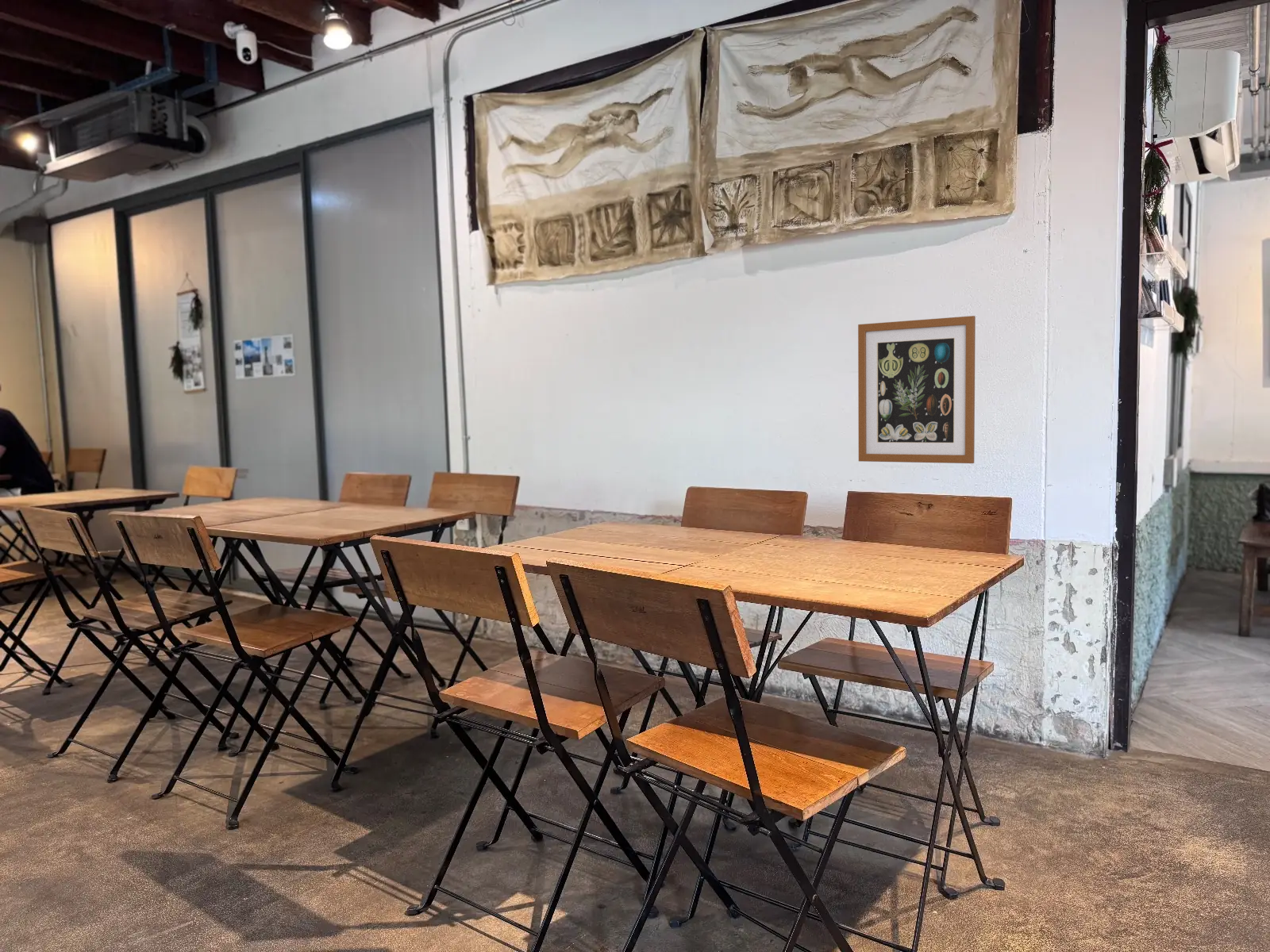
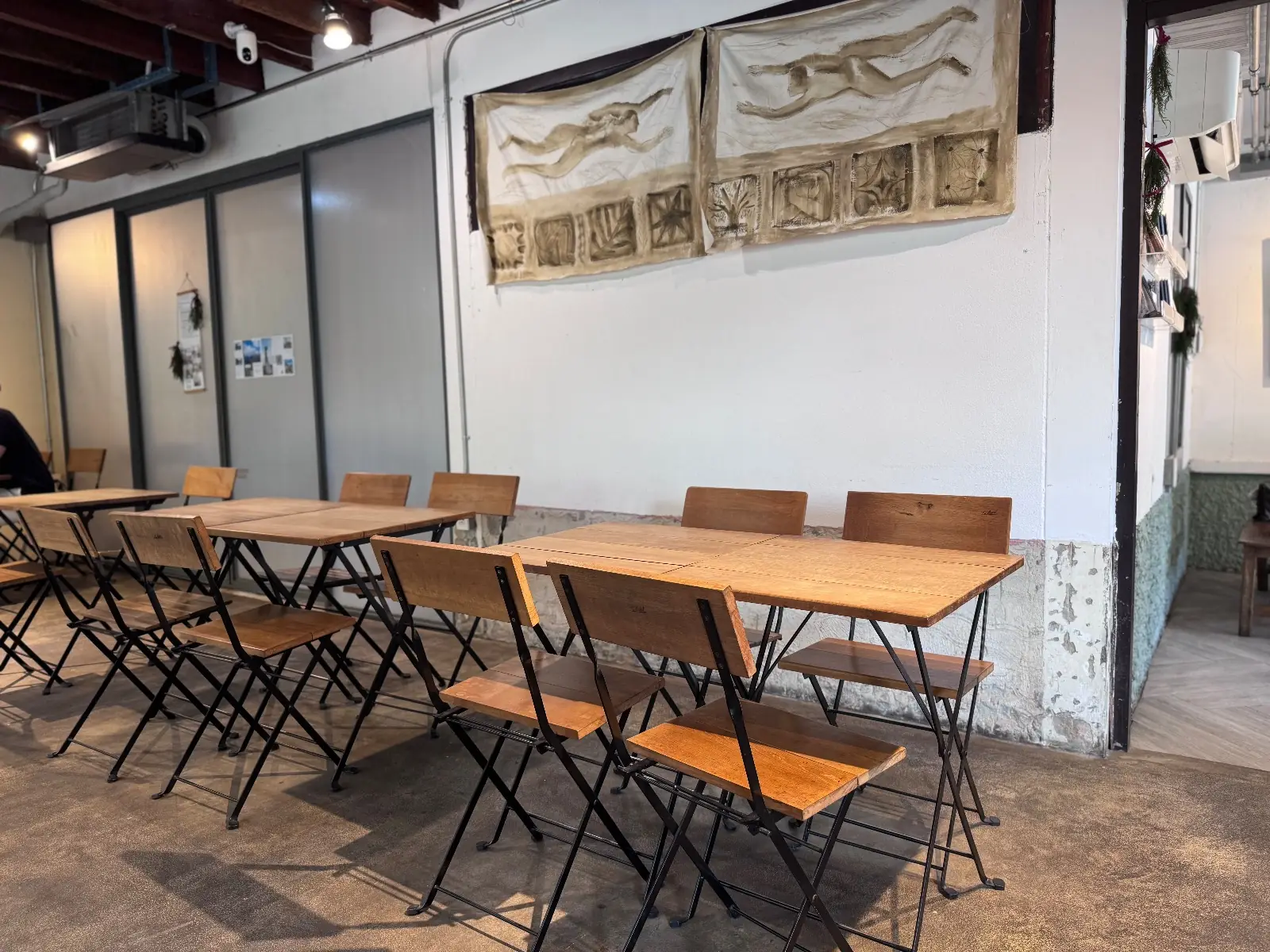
- wall art [857,315,976,464]
